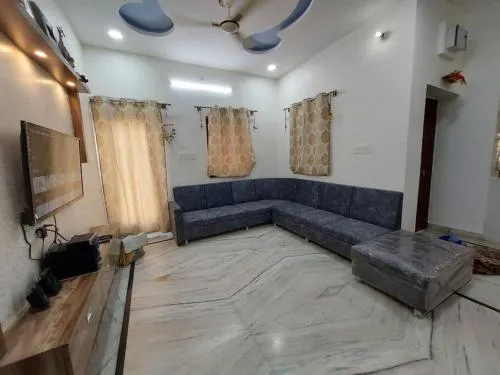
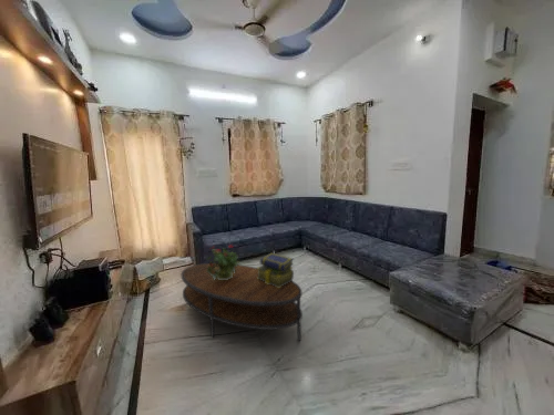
+ coffee table [181,262,304,343]
+ potted plant [205,243,242,280]
+ stack of books [256,251,295,288]
